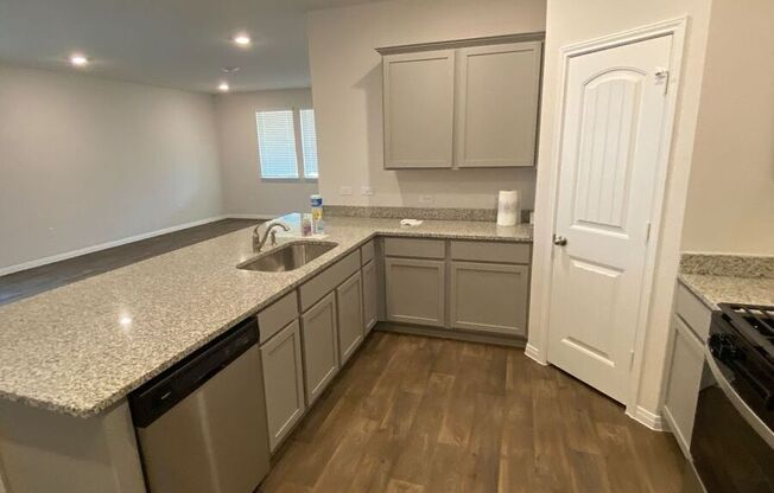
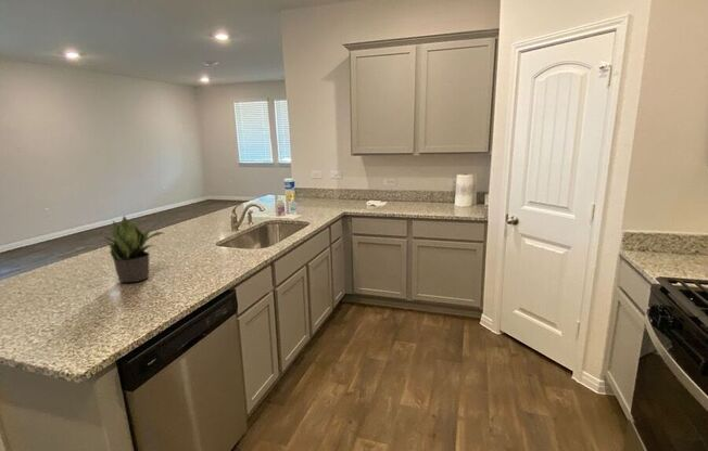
+ potted plant [99,215,166,283]
